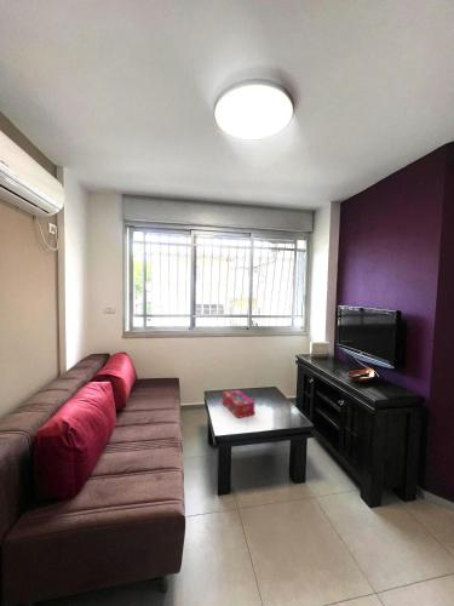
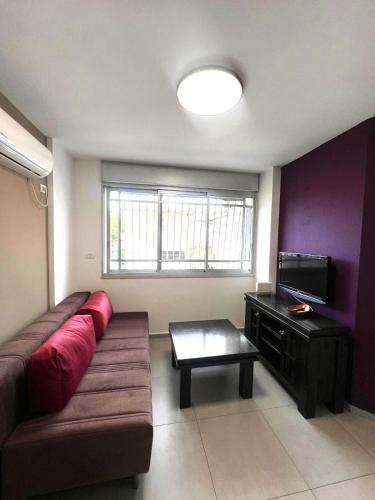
- tissue box [222,389,257,419]
